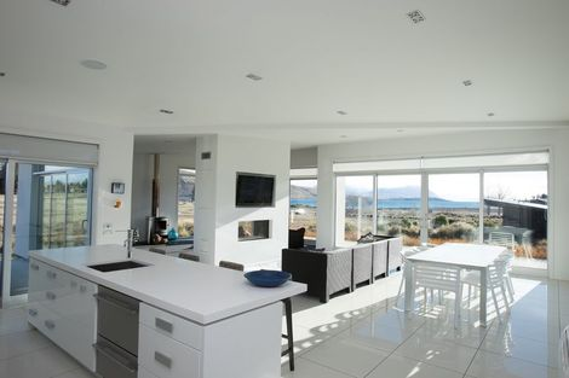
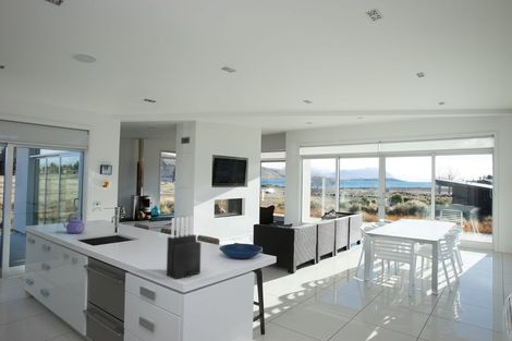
+ knife block [166,216,202,280]
+ kettle [60,211,86,234]
